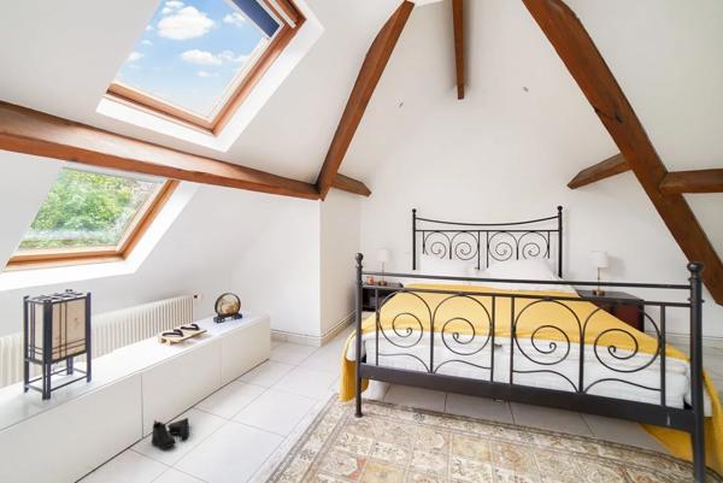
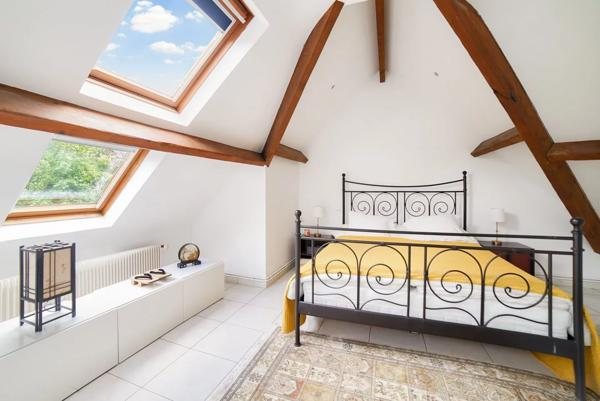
- boots [151,417,190,450]
